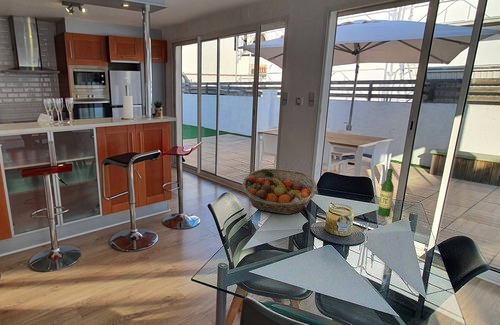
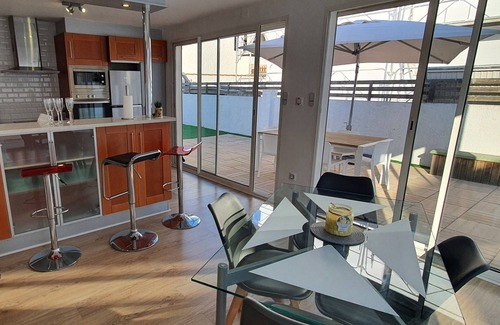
- wine bottle [377,168,395,217]
- fruit basket [241,168,318,215]
